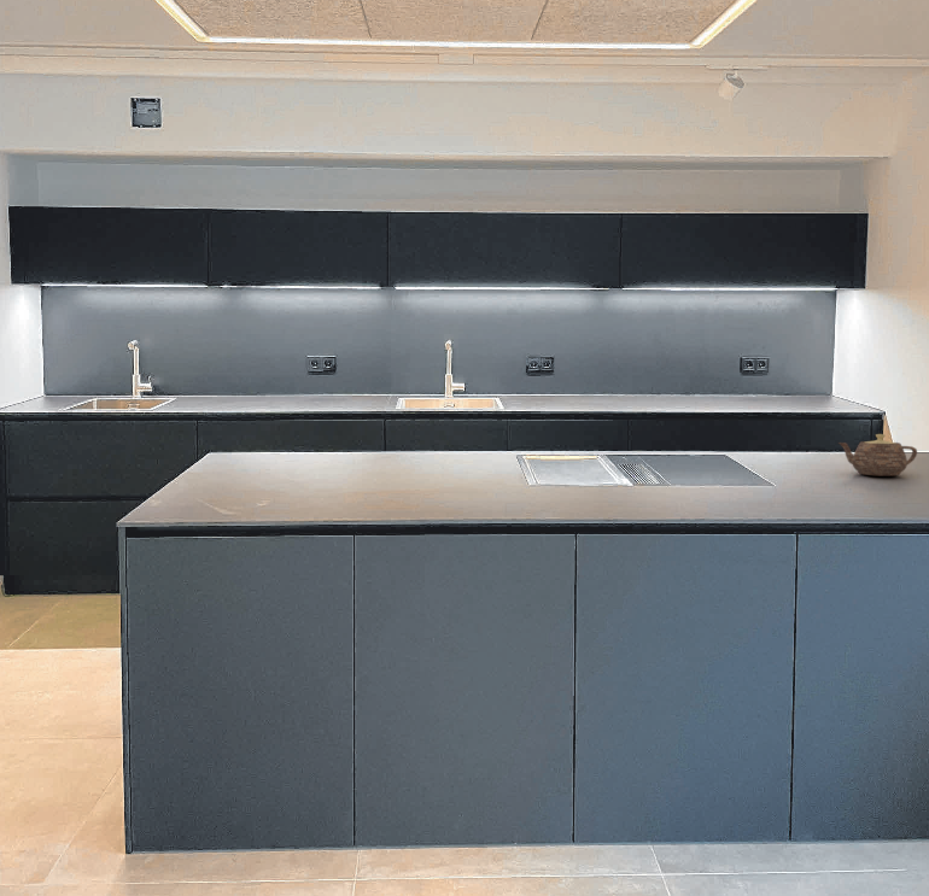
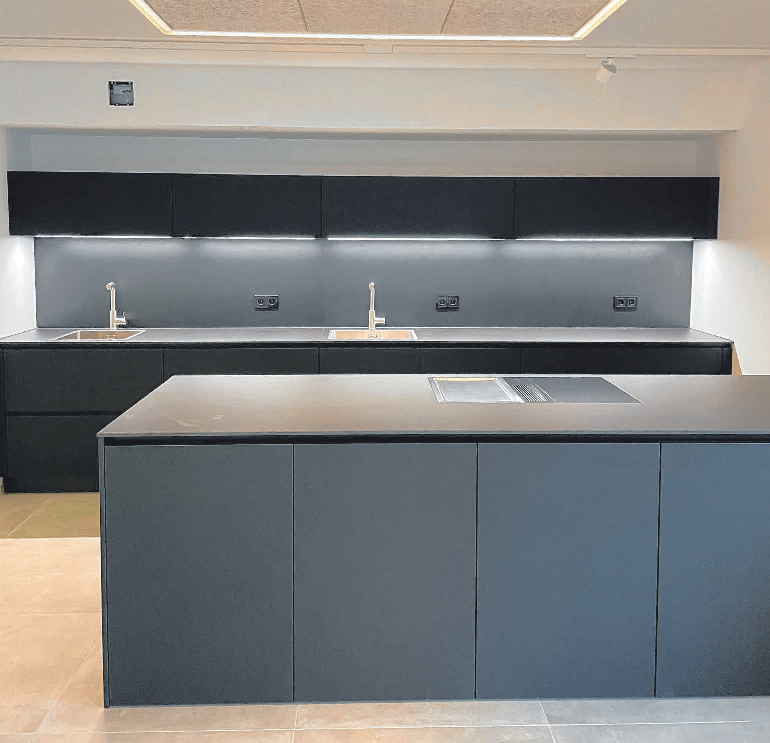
- teapot [837,433,918,478]
